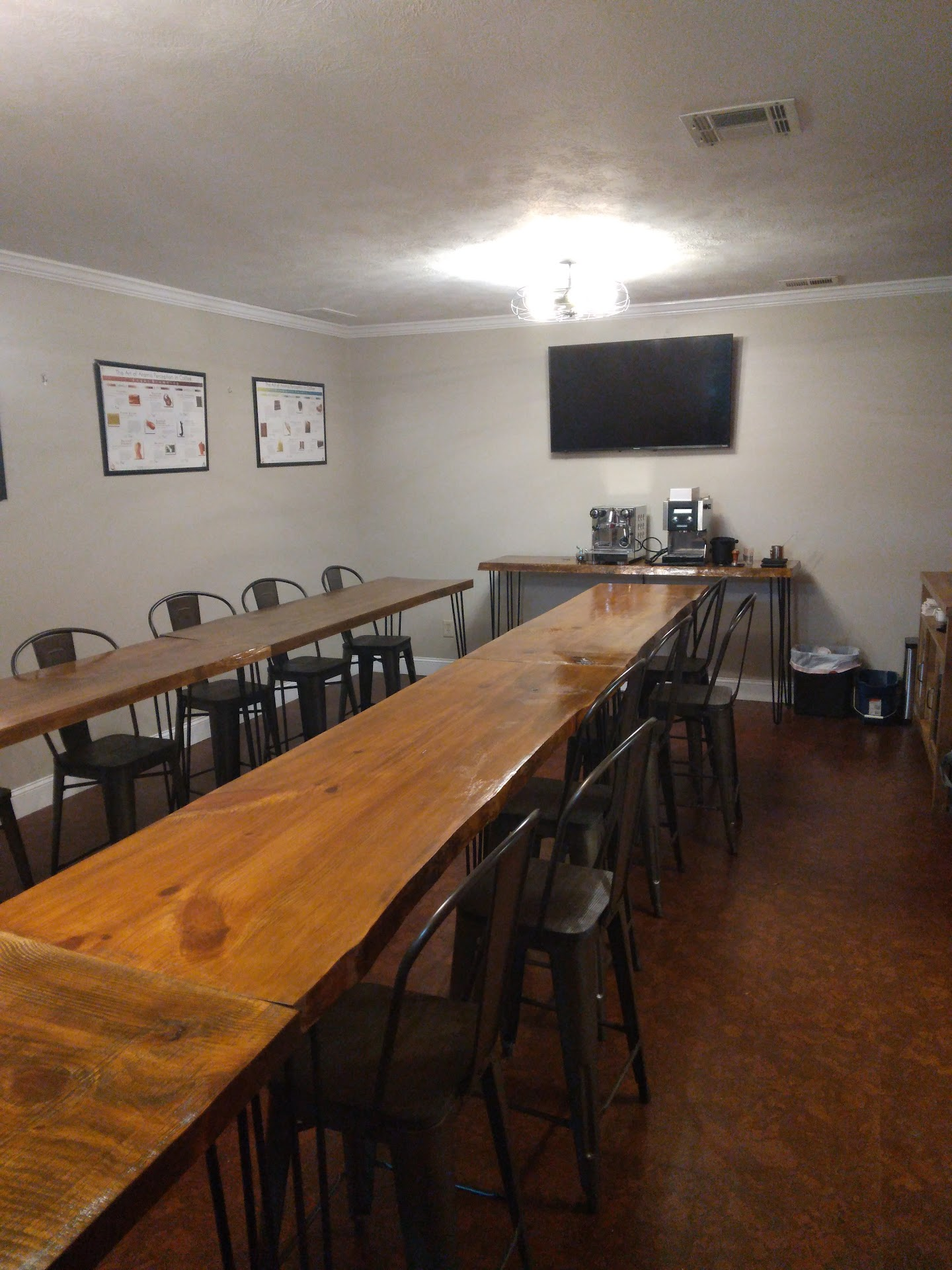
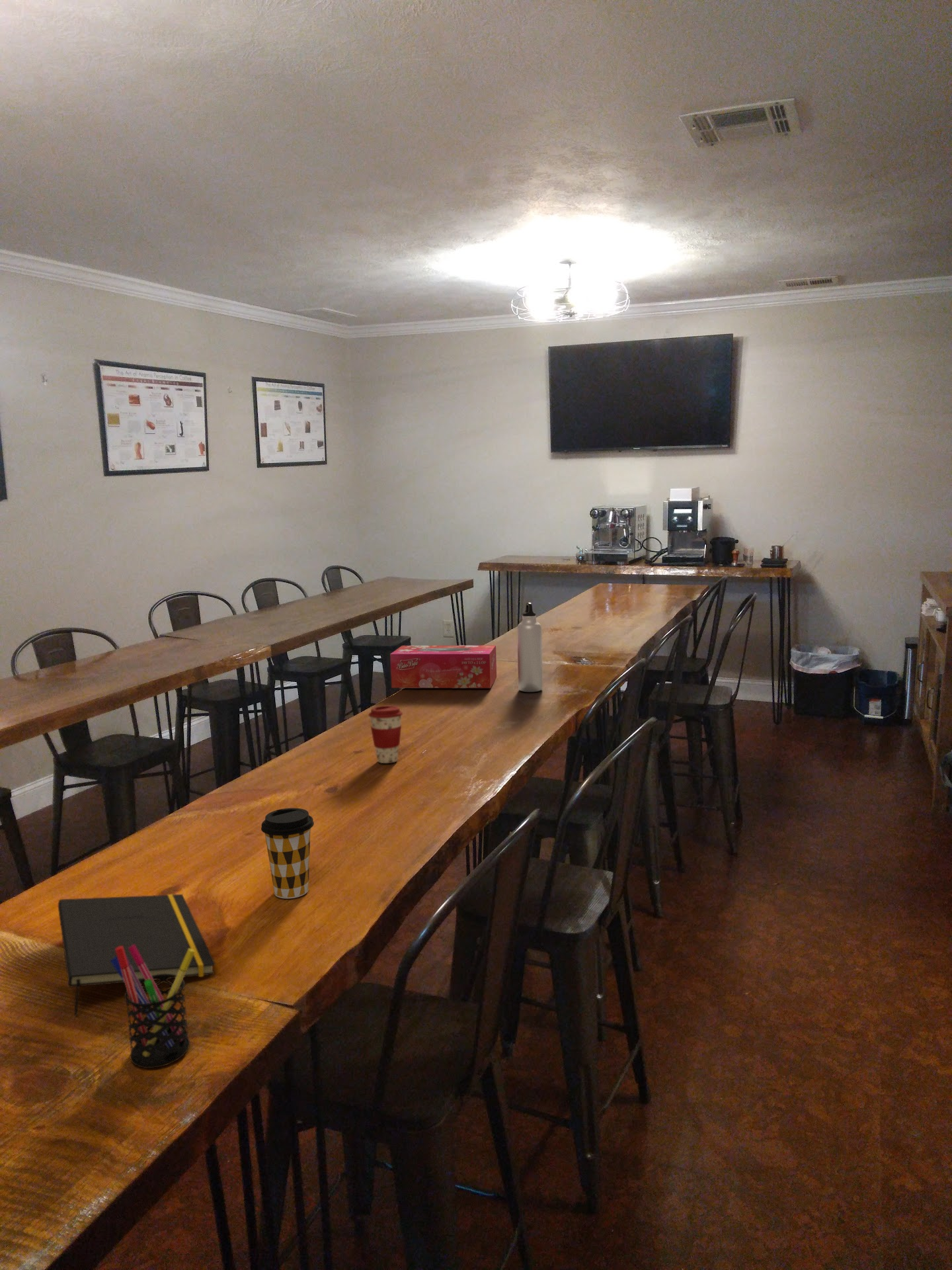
+ notepad [58,894,216,1016]
+ pen holder [110,945,194,1069]
+ tissue box [389,645,497,689]
+ coffee cup [260,808,315,899]
+ coffee cup [368,705,403,764]
+ water bottle [516,602,543,693]
